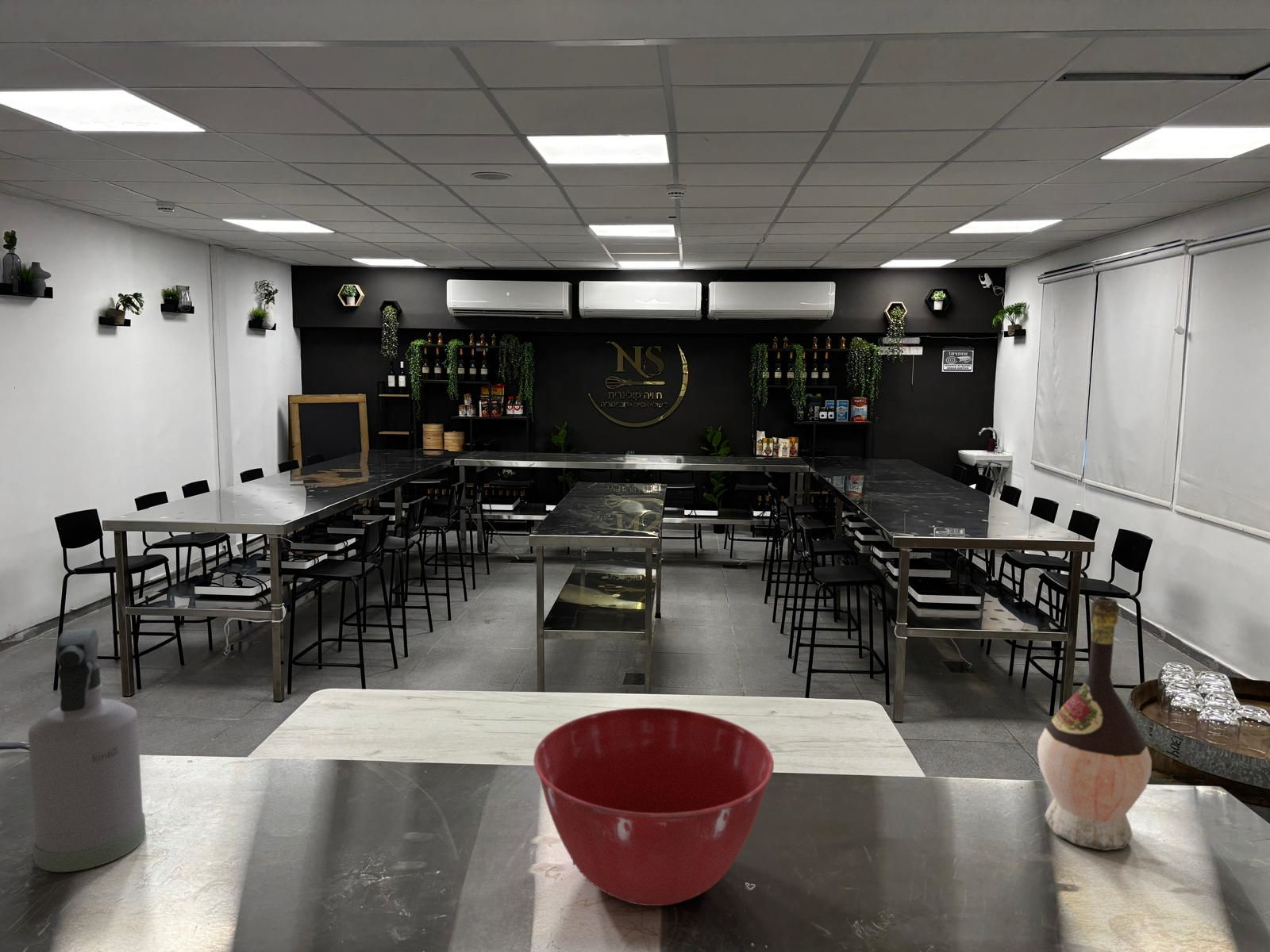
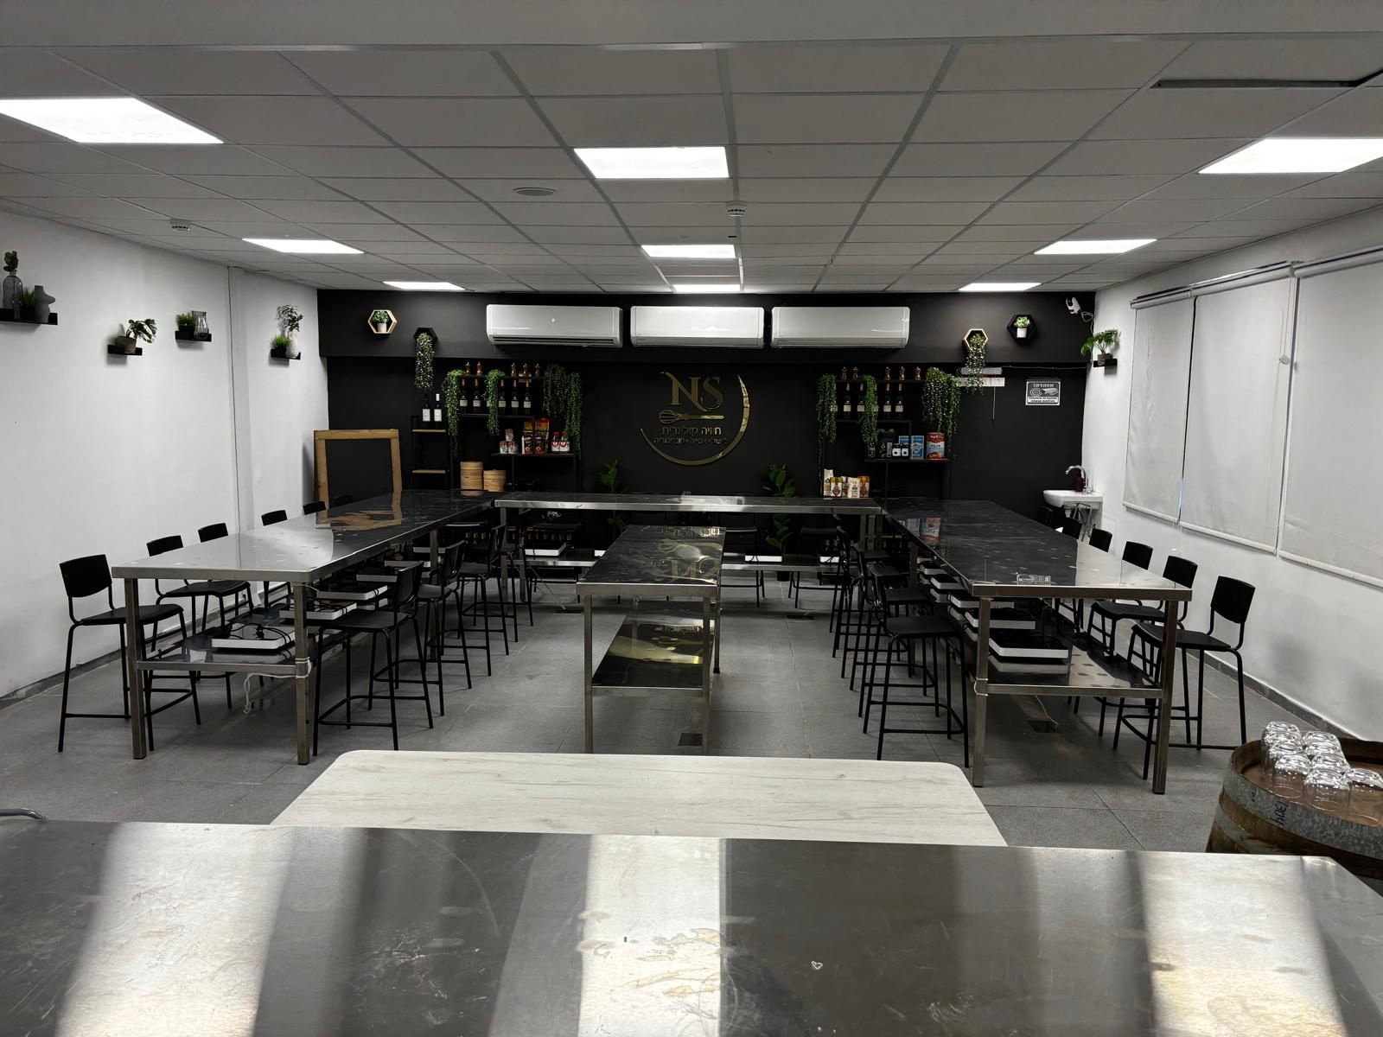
- spray bottle [28,628,147,873]
- mixing bowl [533,707,775,907]
- wine bottle [1037,596,1153,851]
